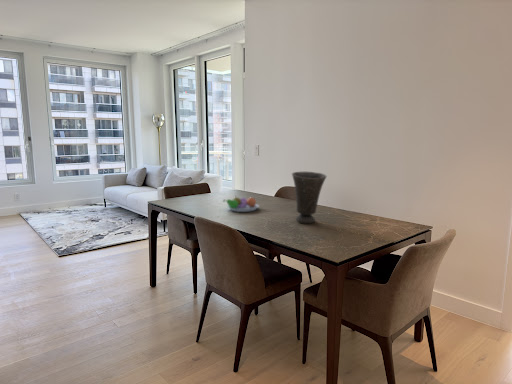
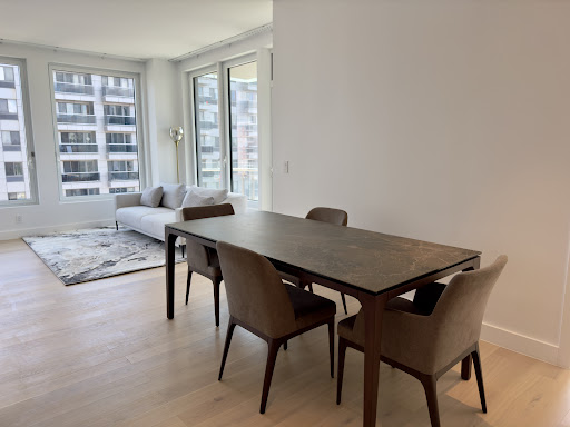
- vase [291,171,327,224]
- fruit bowl [222,194,260,213]
